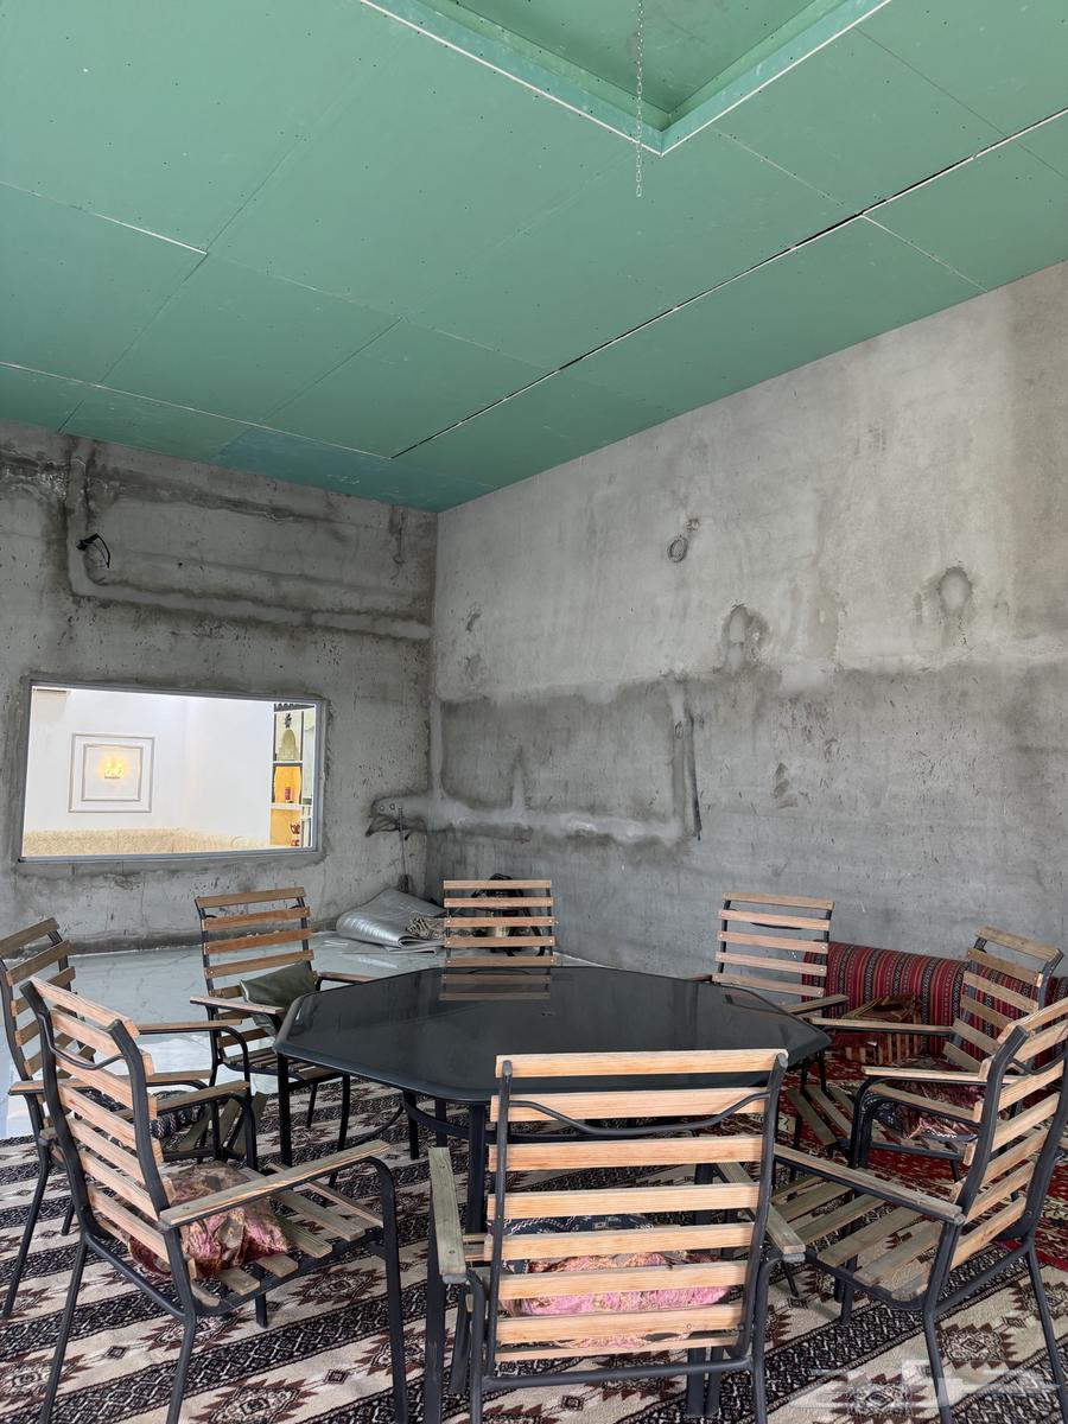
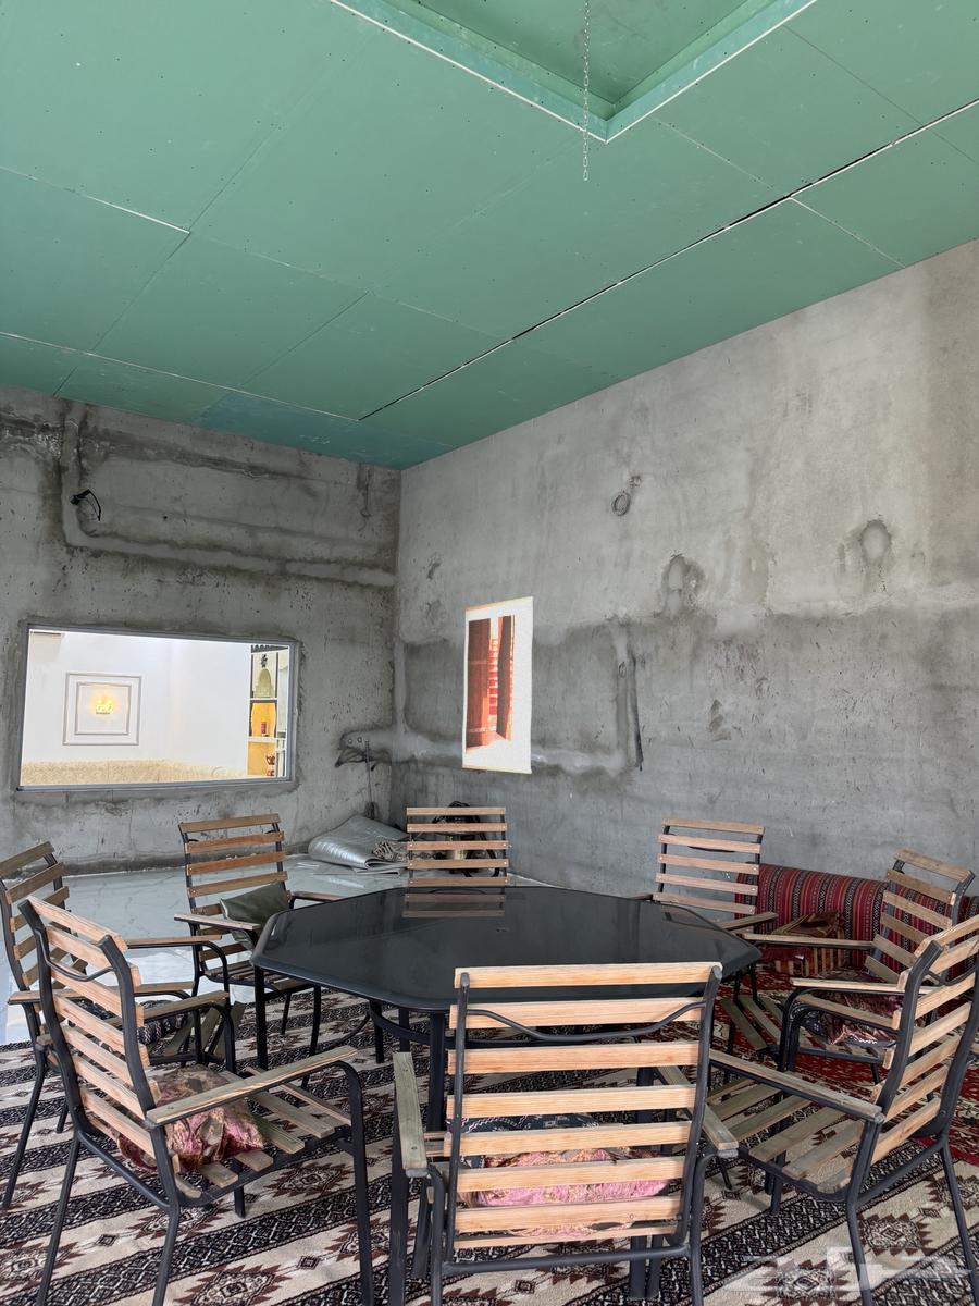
+ wall art [461,595,534,775]
